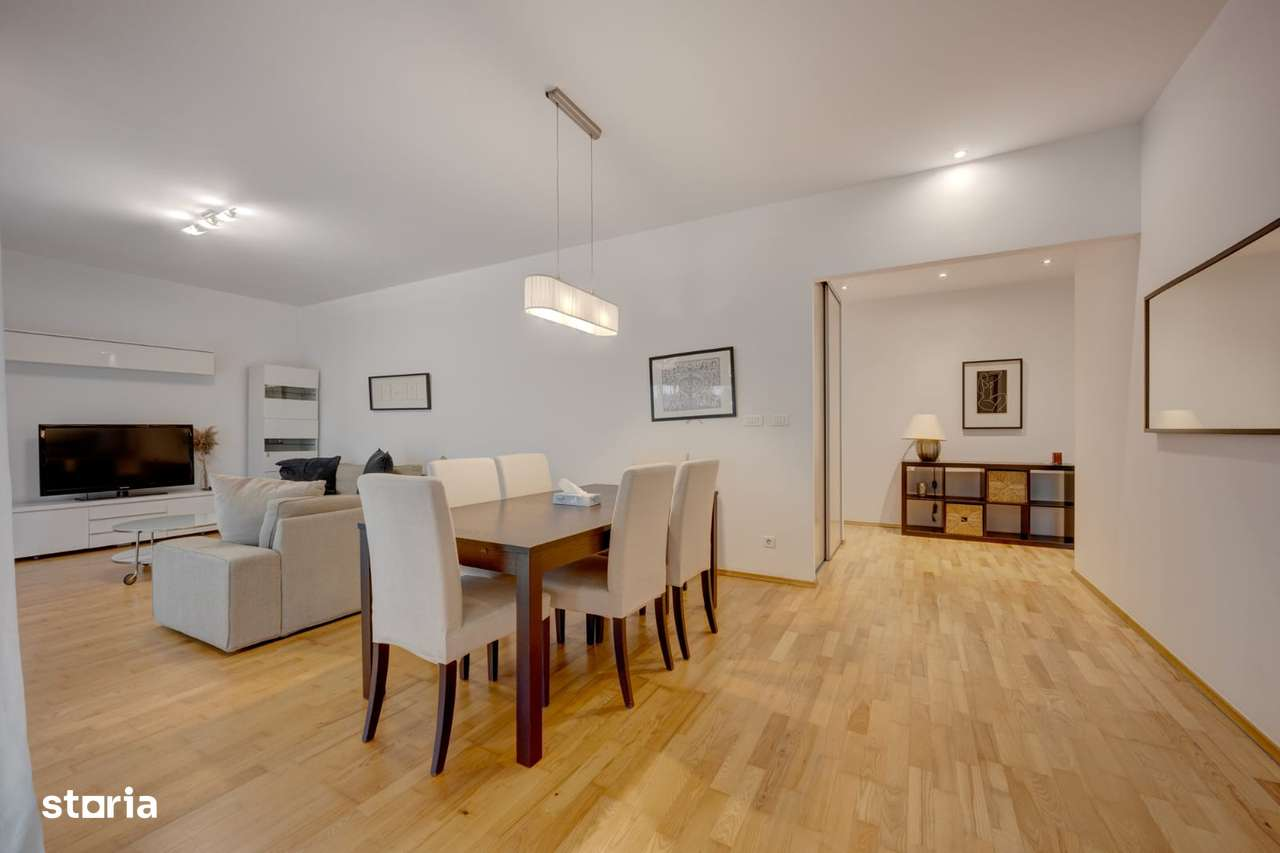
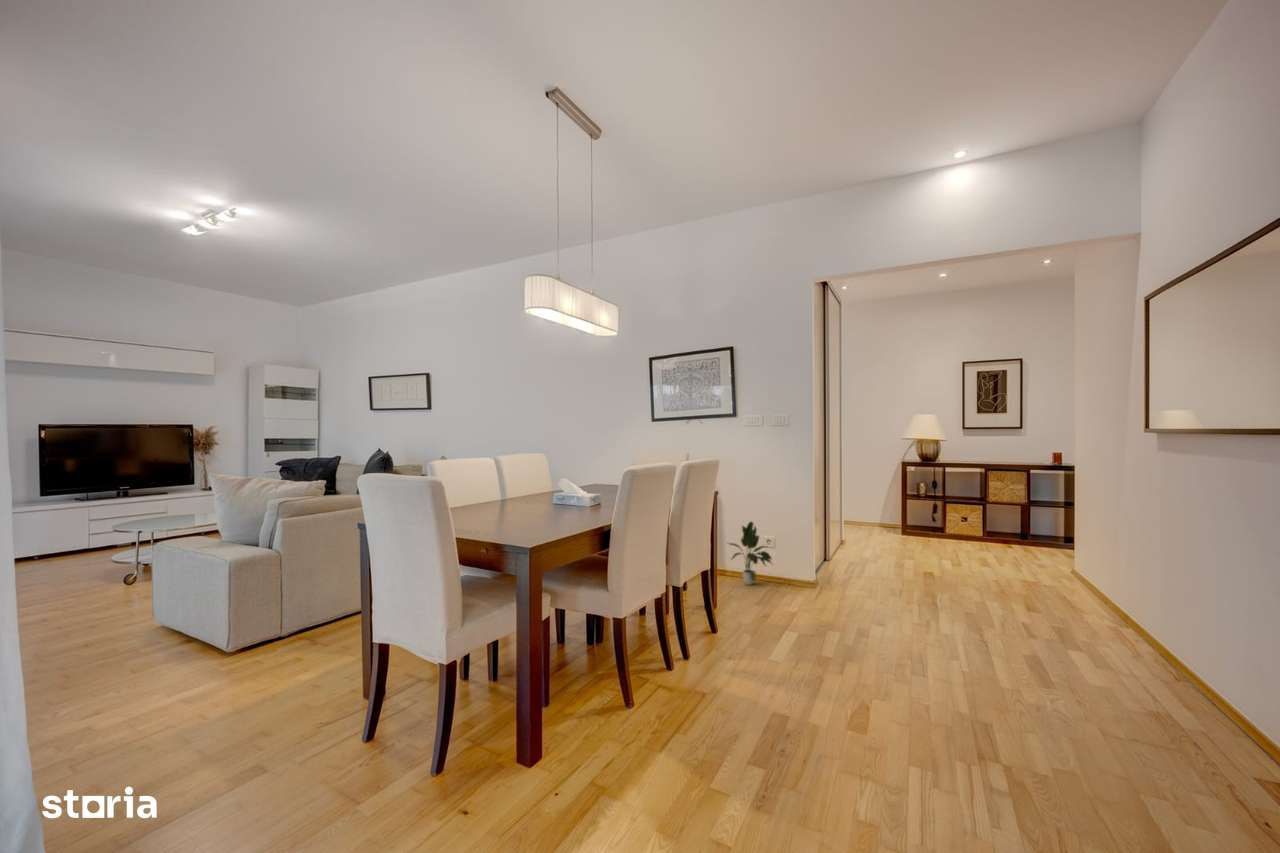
+ potted plant [727,521,775,586]
